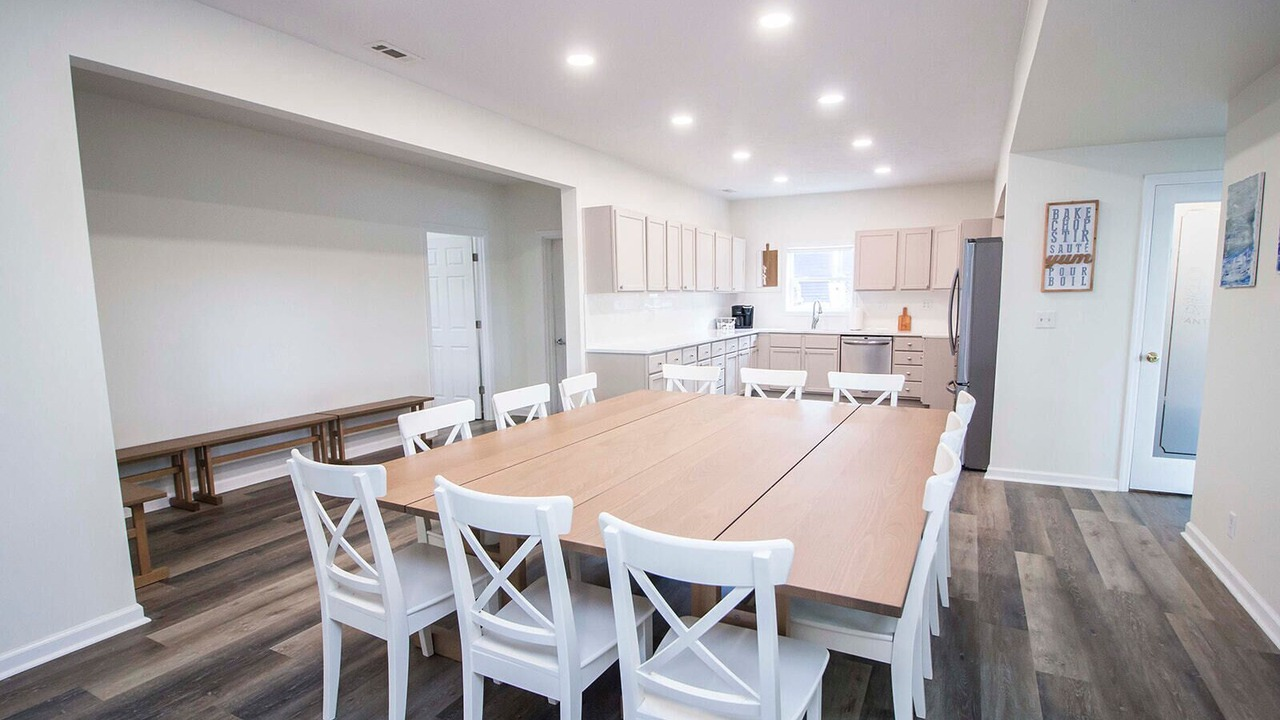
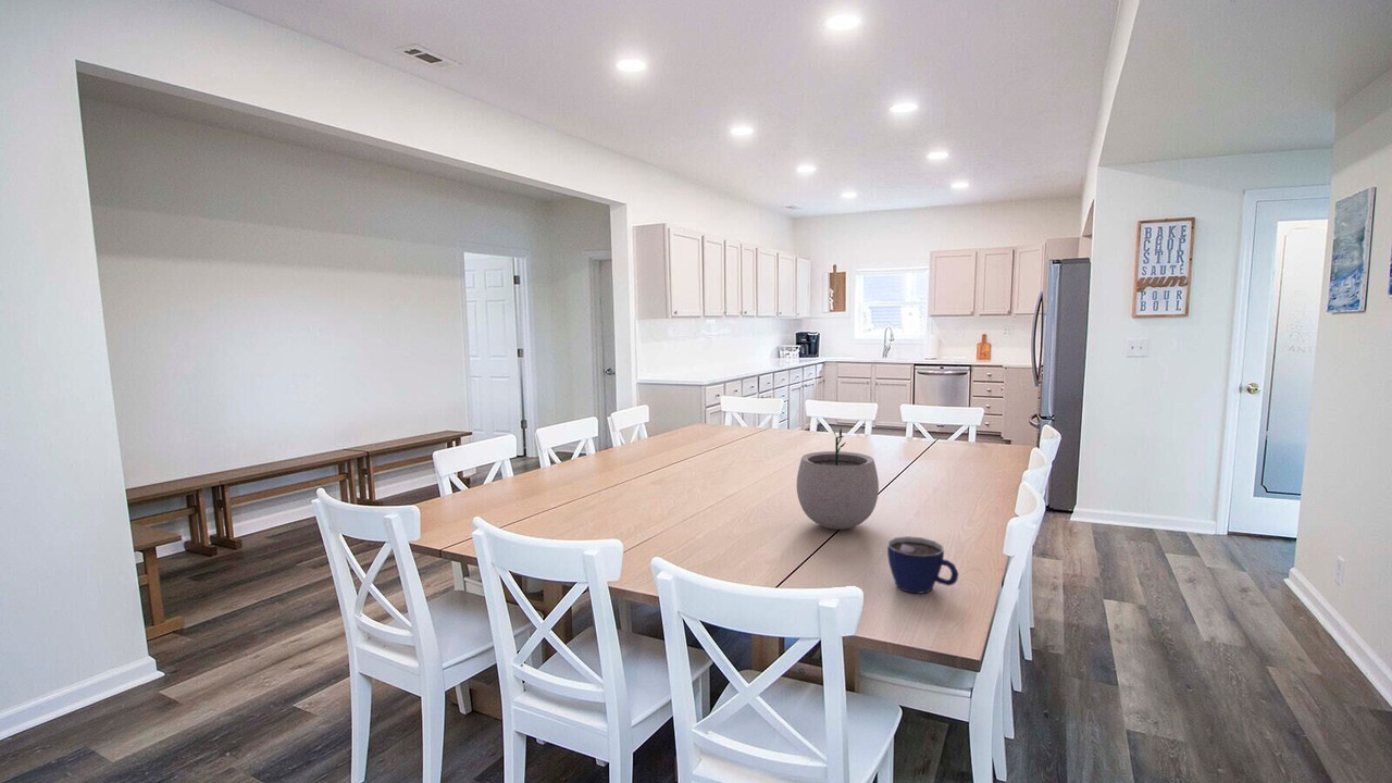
+ plant pot [795,427,880,531]
+ cup [886,535,959,595]
